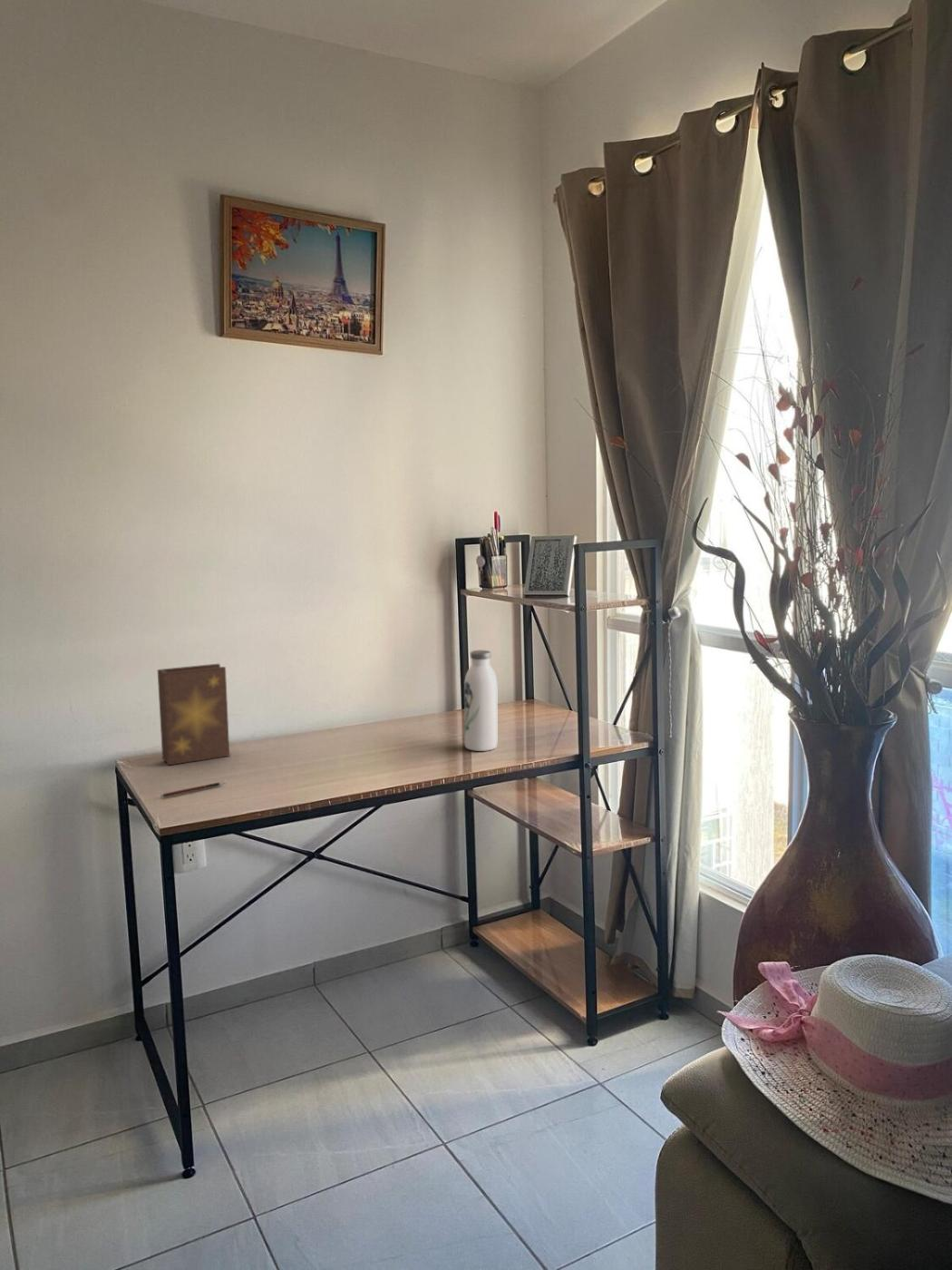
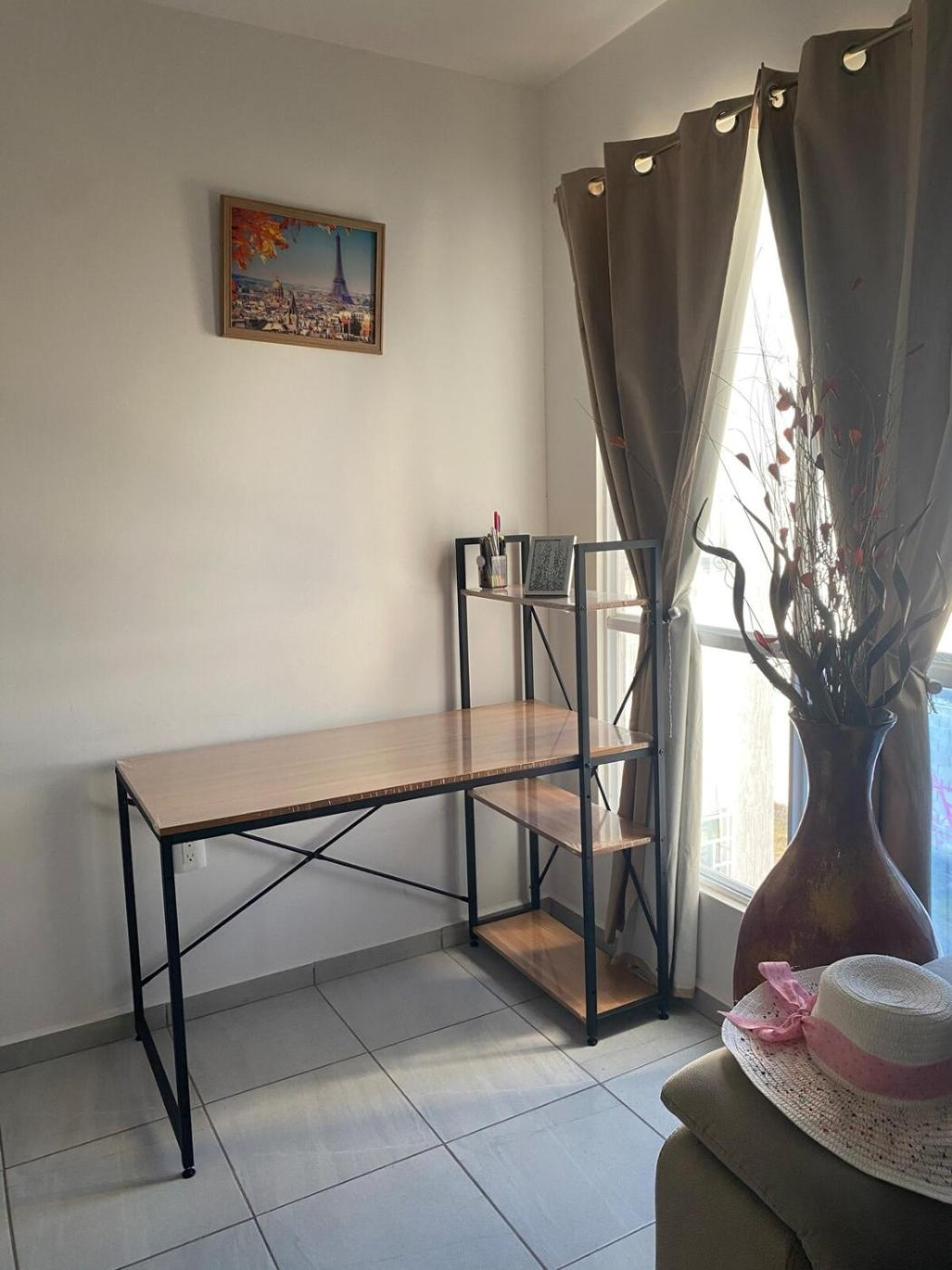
- pen [160,781,227,798]
- water bottle [463,650,498,752]
- book [157,663,230,766]
